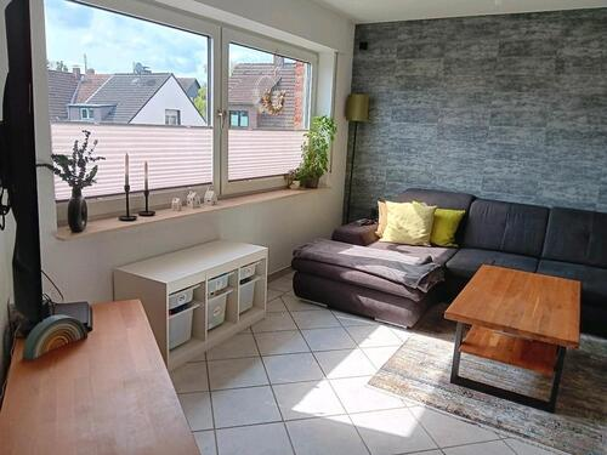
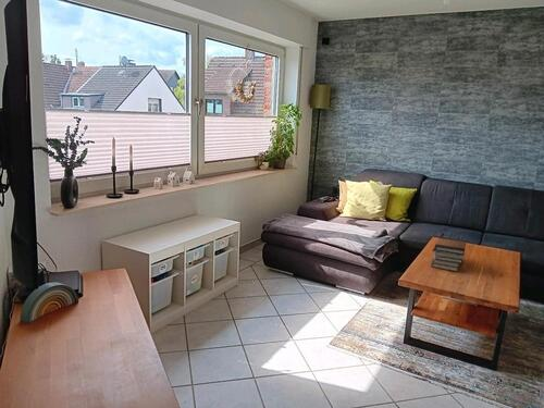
+ book stack [430,236,467,272]
